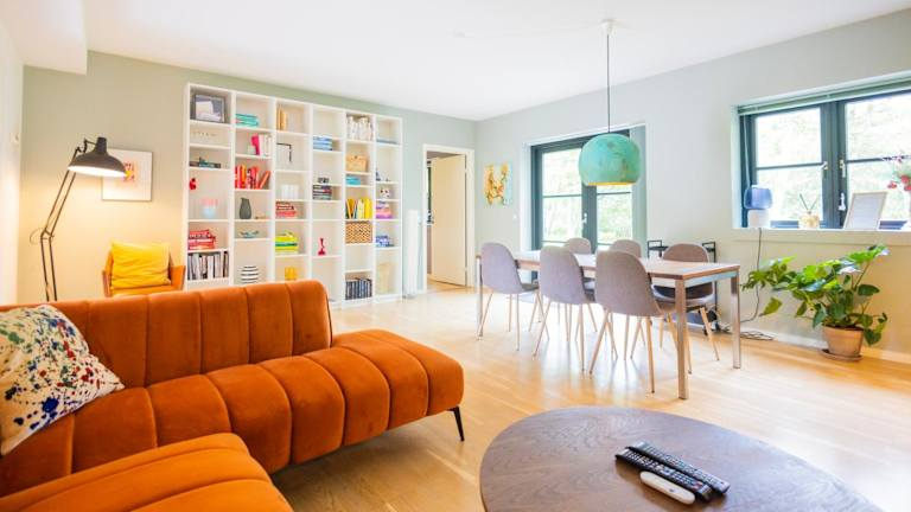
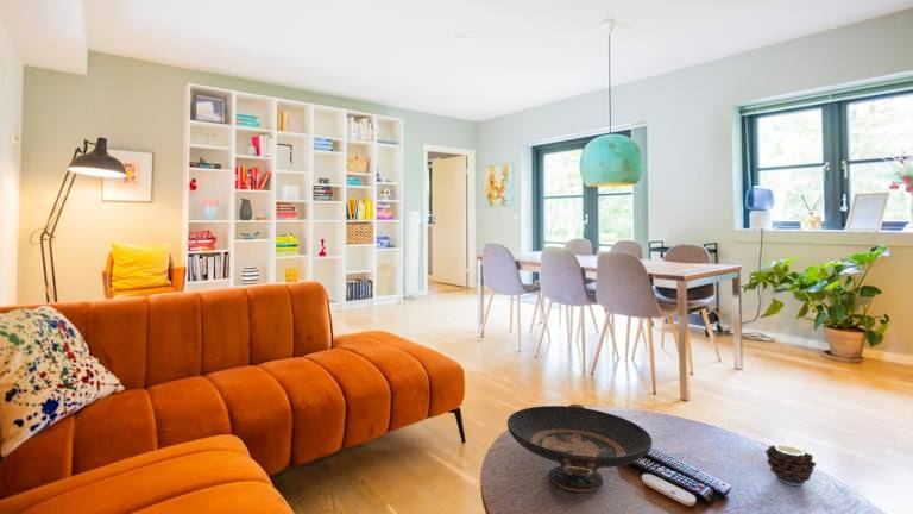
+ decorative bowl [506,402,653,494]
+ candle [764,444,817,487]
